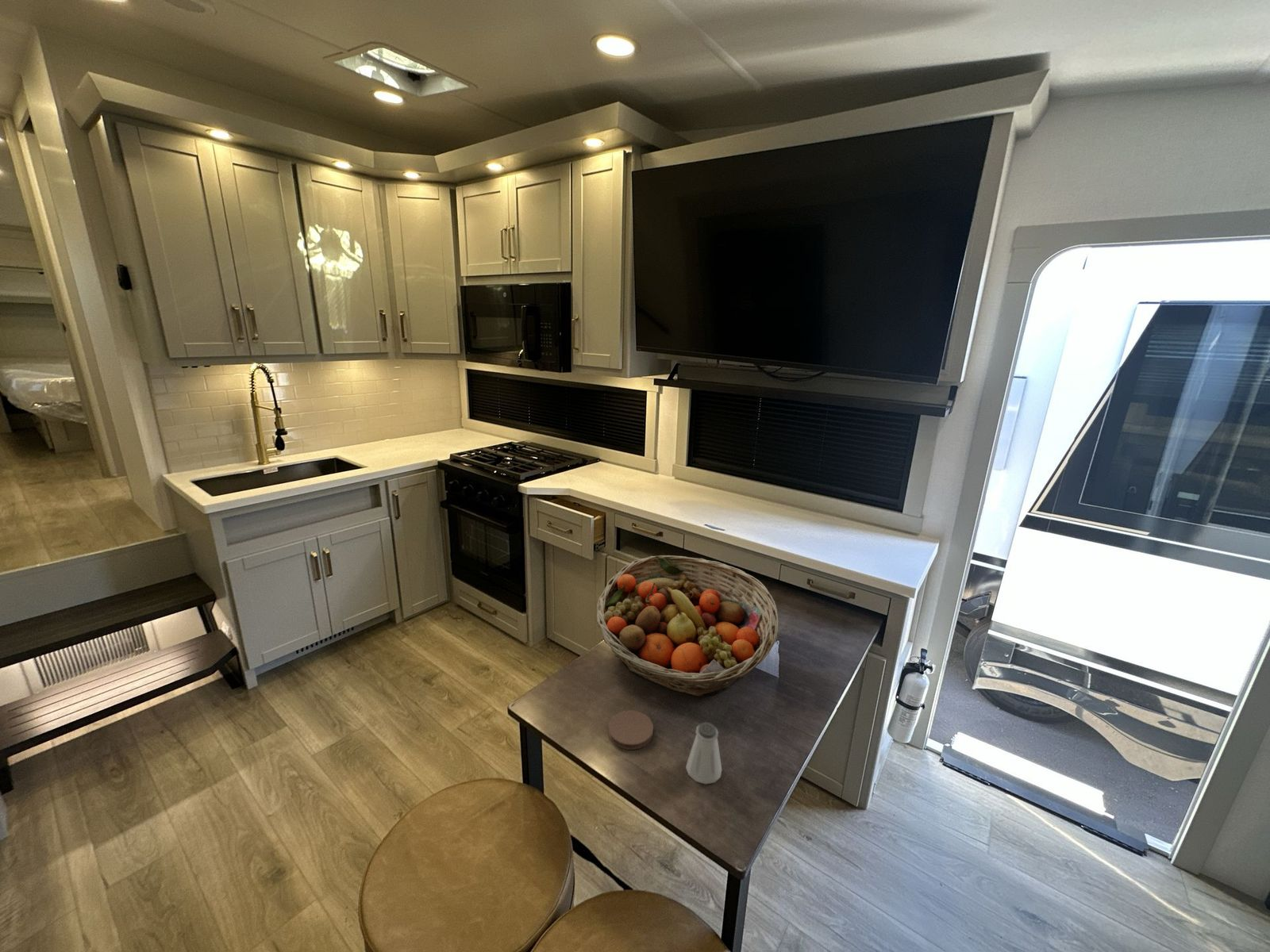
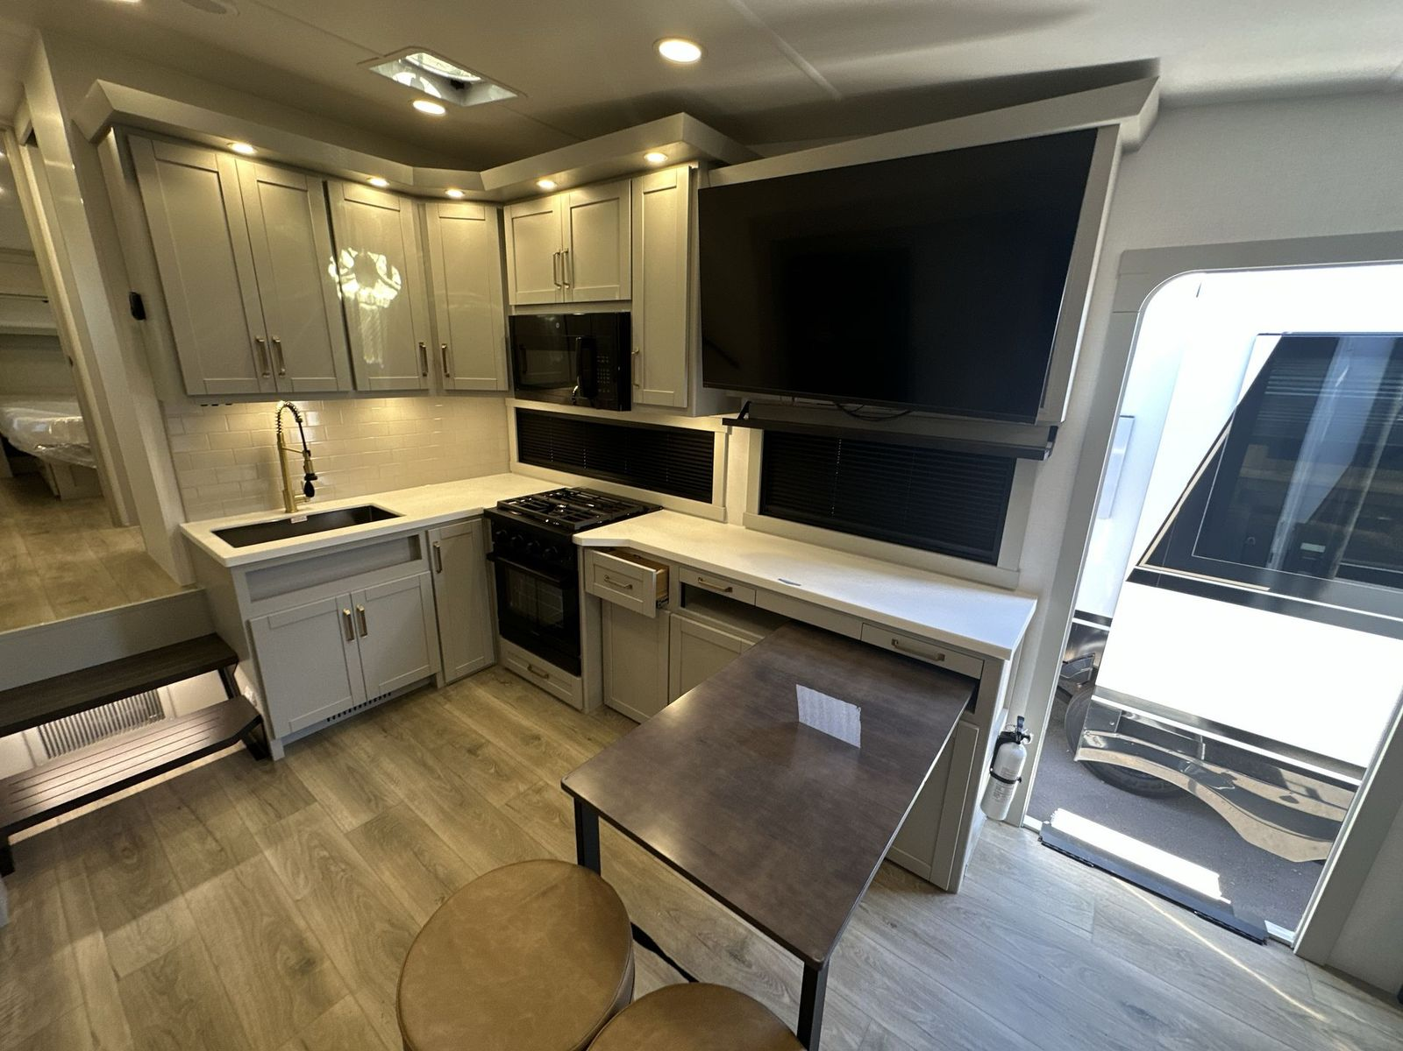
- fruit basket [595,555,779,697]
- saltshaker [685,721,722,785]
- coaster [607,709,654,750]
